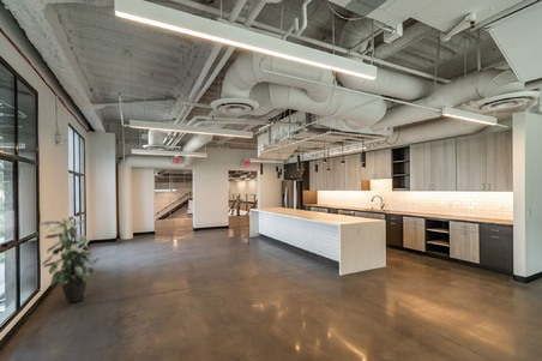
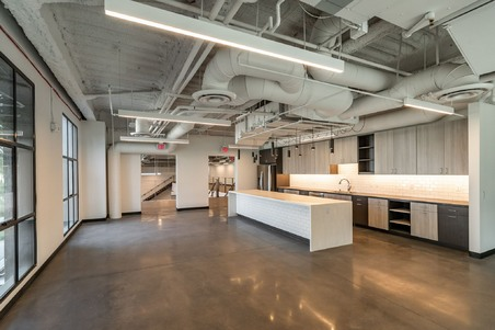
- indoor plant [40,215,101,303]
